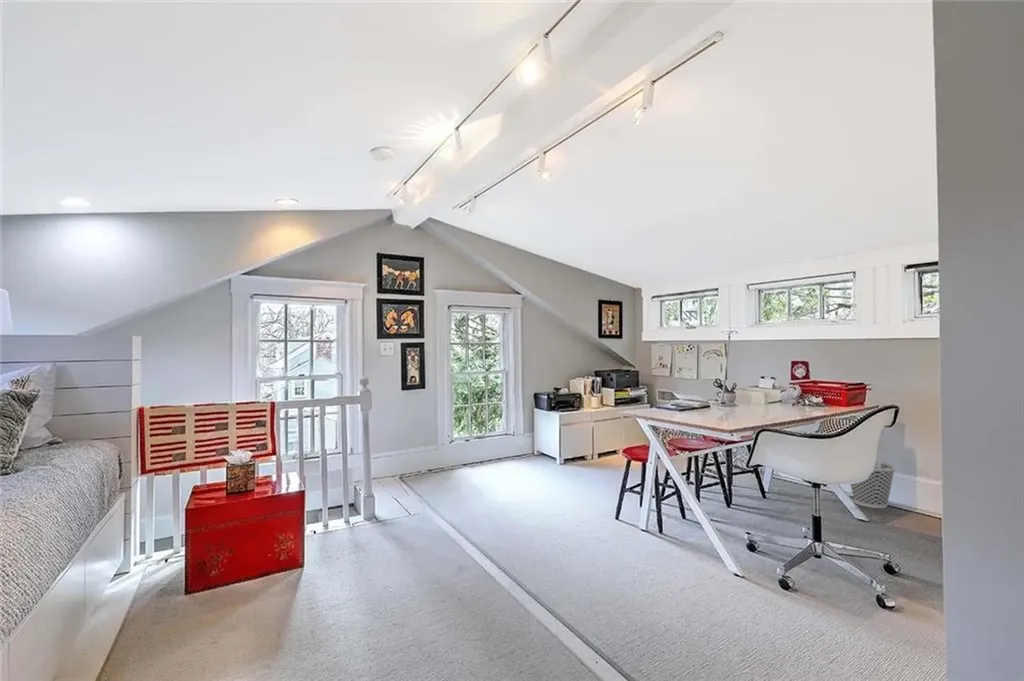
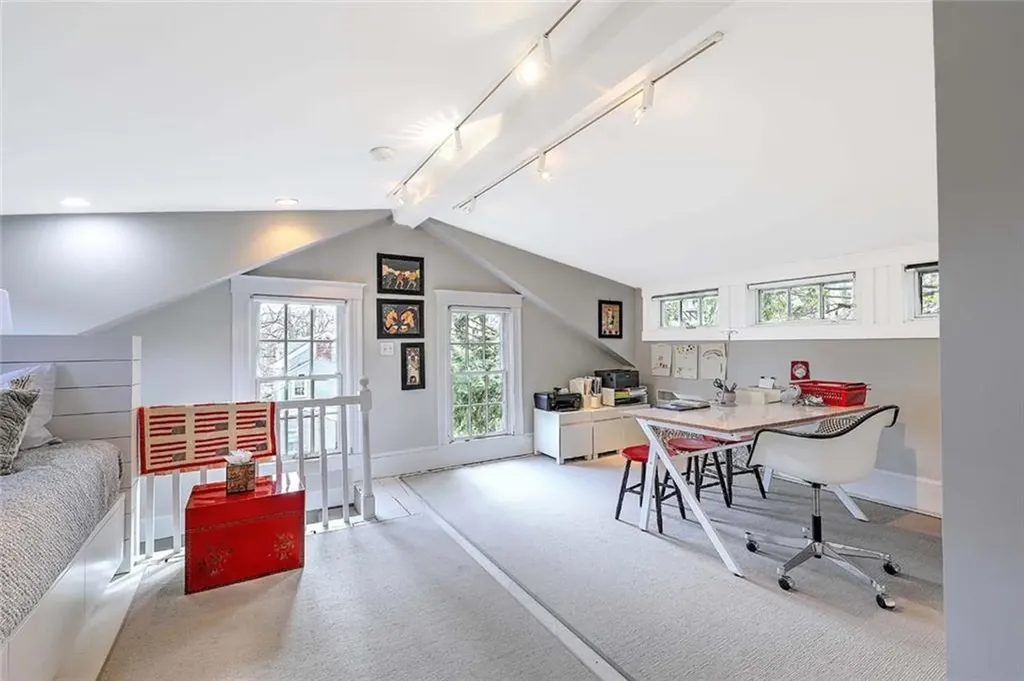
- wastebasket [850,460,897,509]
